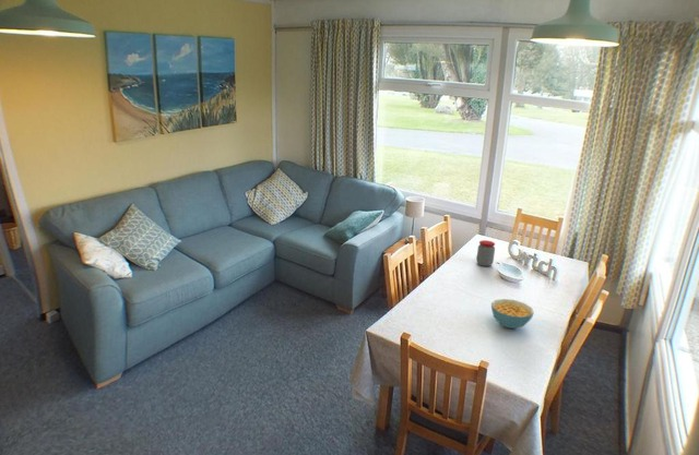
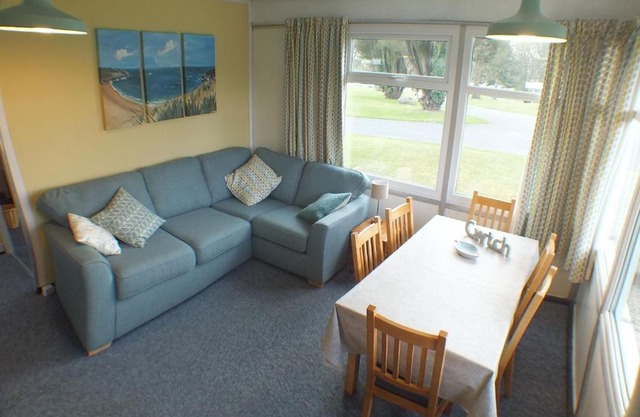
- jar [475,239,496,267]
- cereal bowl [490,298,535,330]
